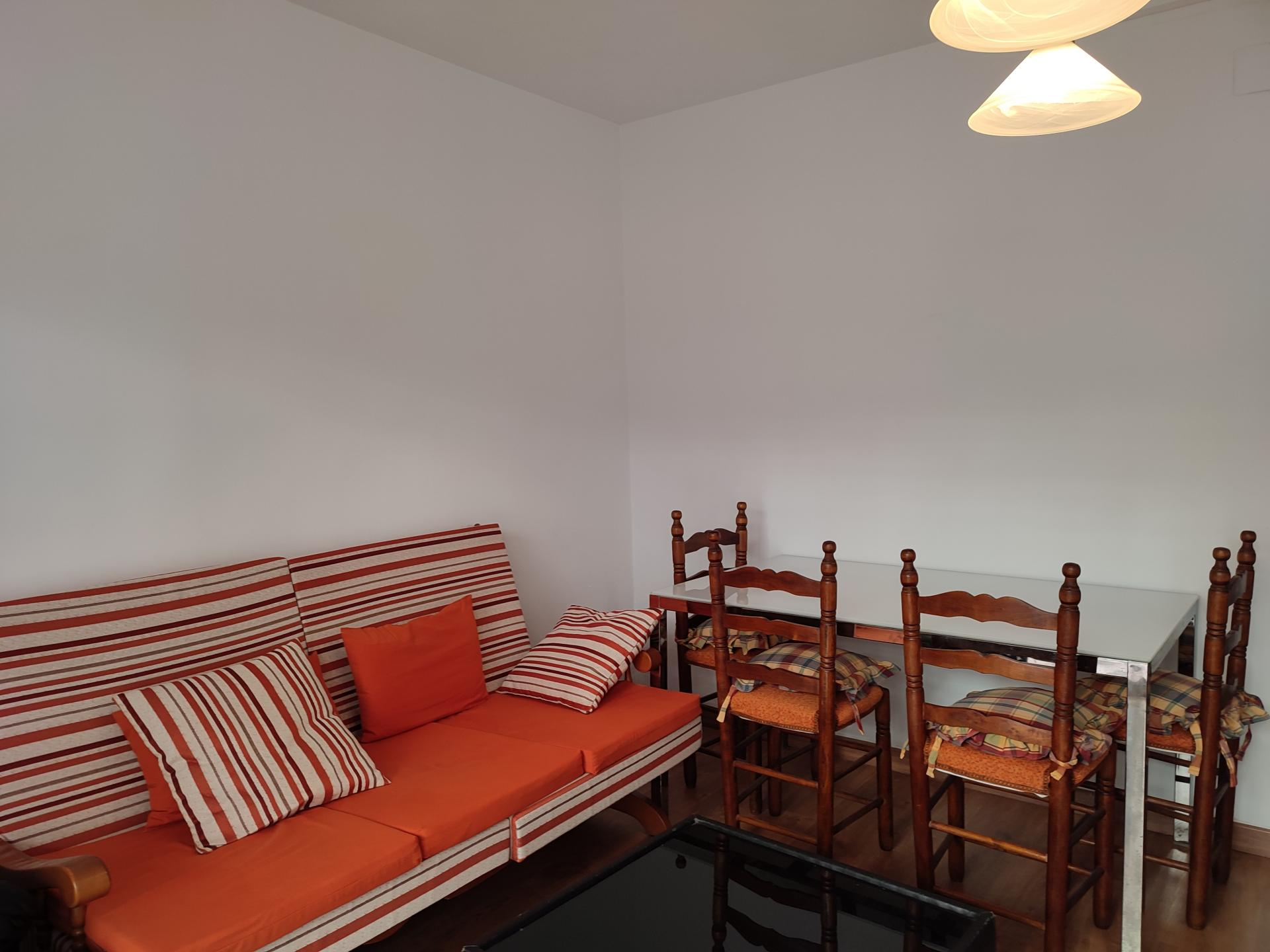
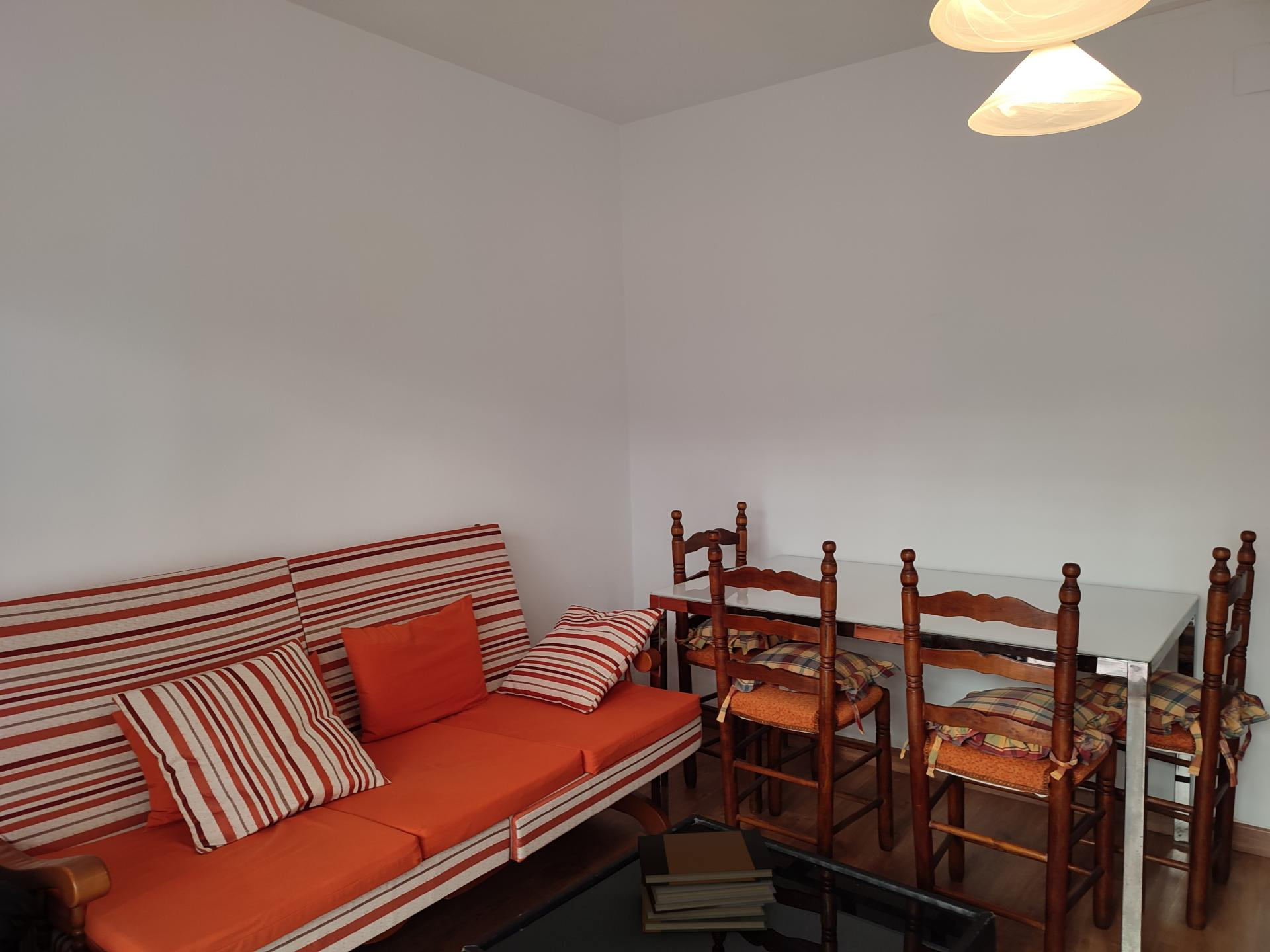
+ book stack [637,829,777,933]
